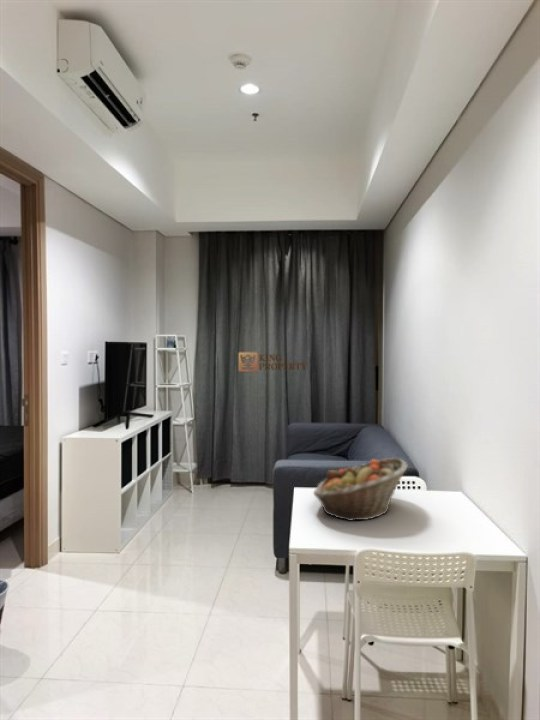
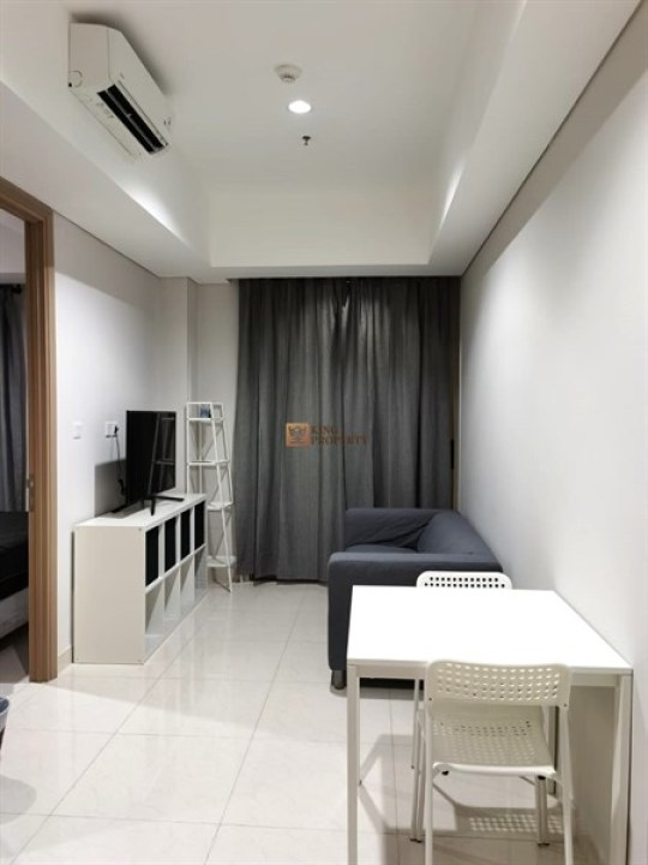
- fruit basket [312,457,409,522]
